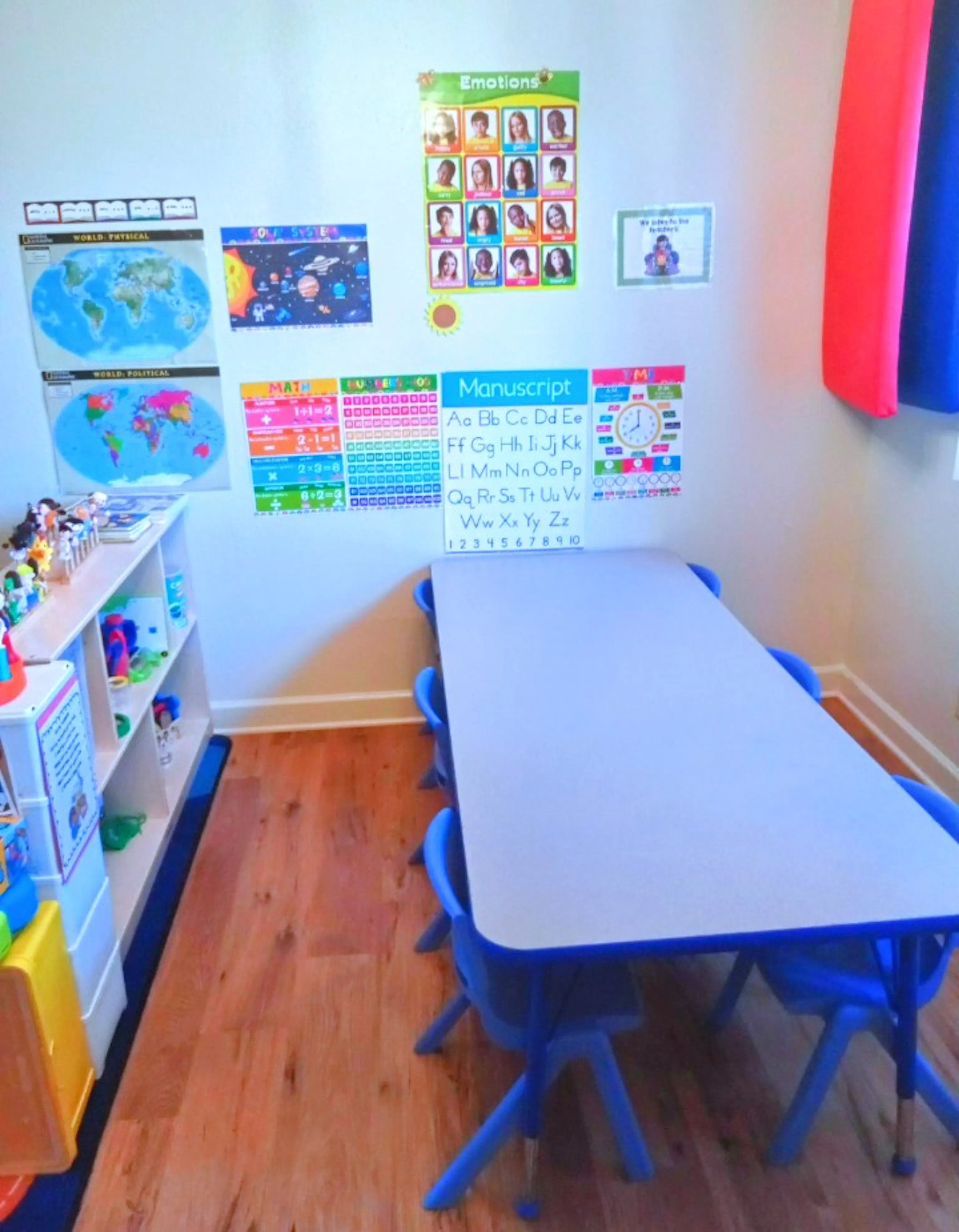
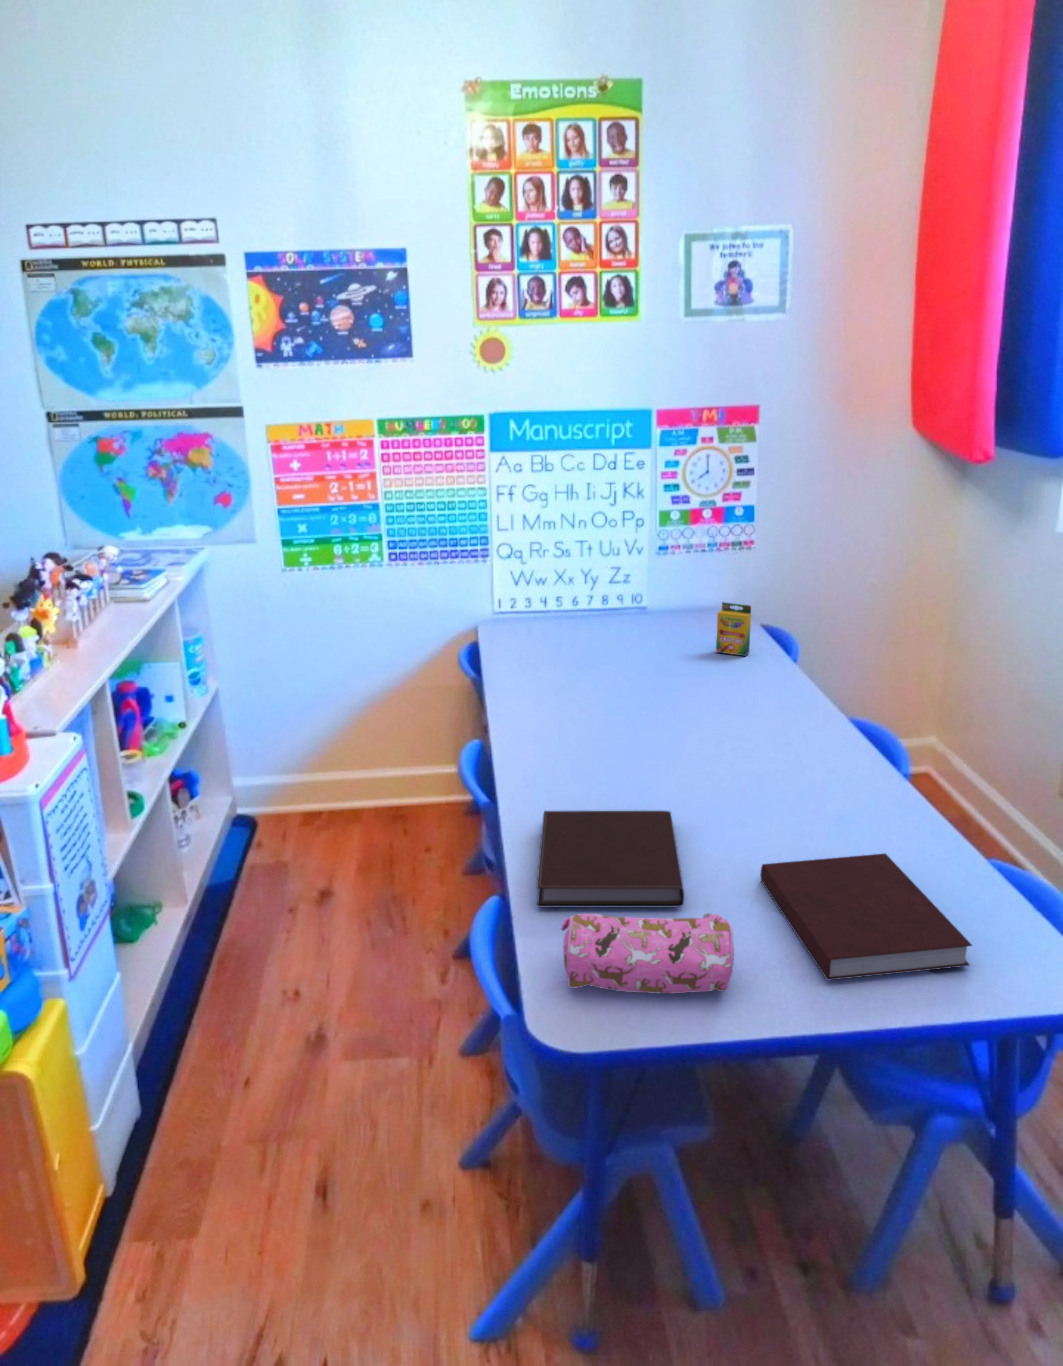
+ notebook [536,811,685,907]
+ pencil case [561,913,734,993]
+ notebook [760,853,973,980]
+ crayon box [716,602,752,656]
